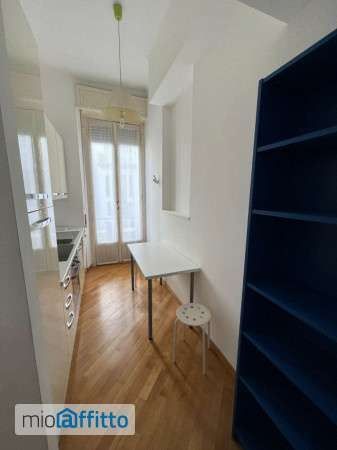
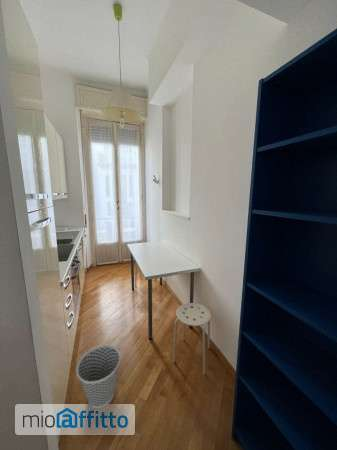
+ wastebasket [76,344,121,410]
